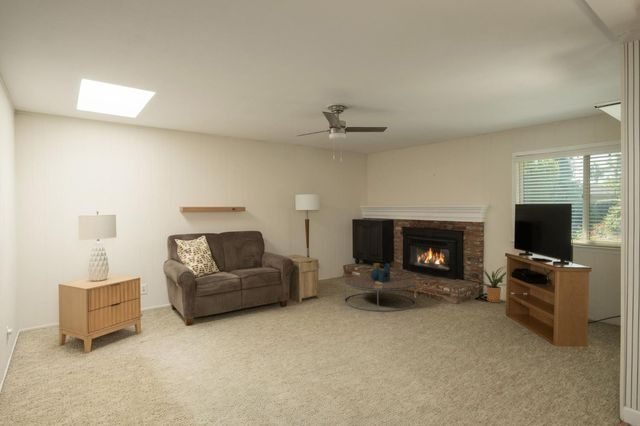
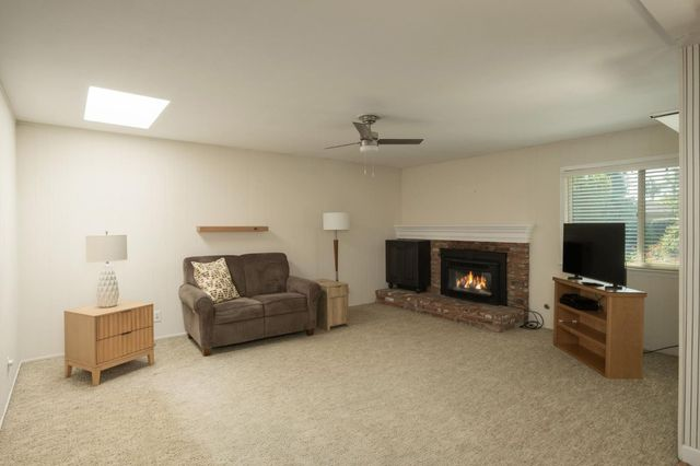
- coffee table [344,262,416,312]
- house plant [478,265,508,304]
